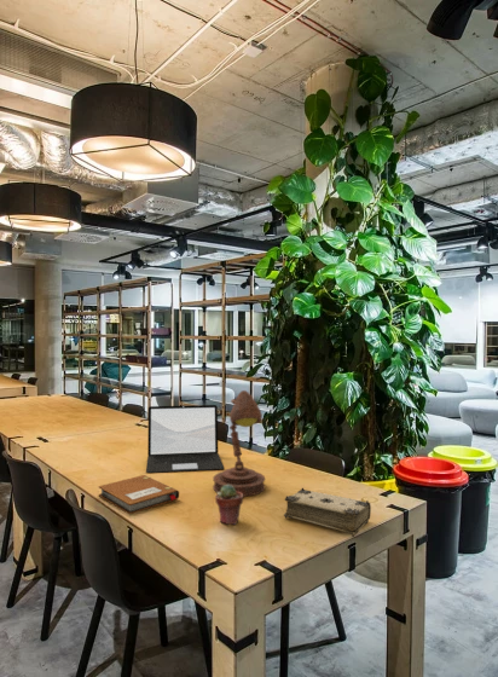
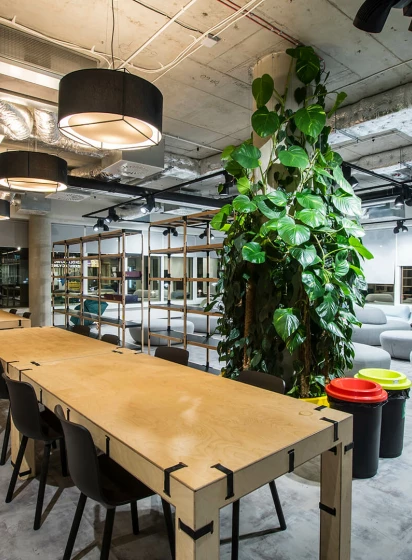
- laptop [145,404,225,474]
- book [283,487,372,538]
- potted succulent [214,485,244,526]
- desk lamp [212,389,266,498]
- notebook [98,474,180,515]
